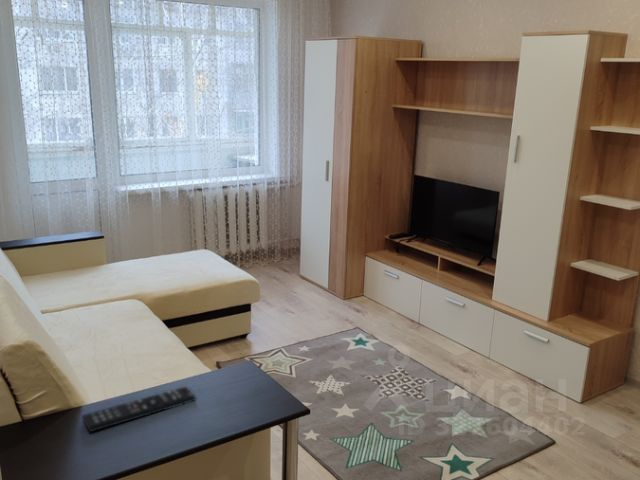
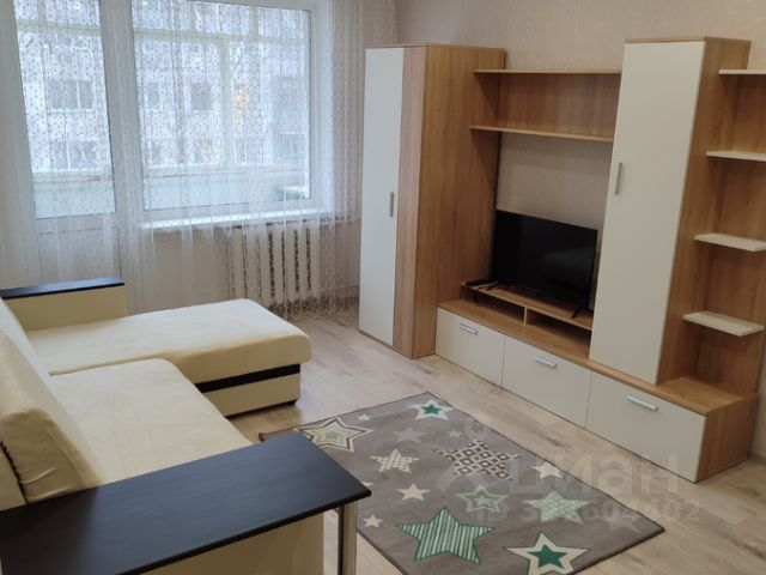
- remote control [81,385,197,433]
